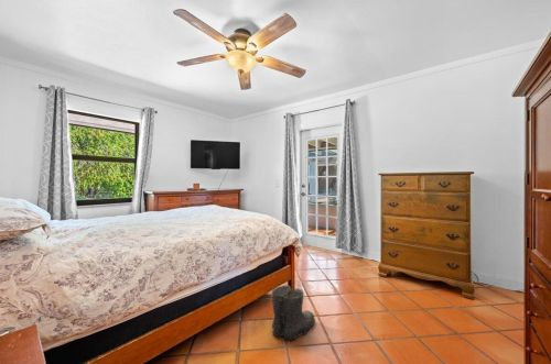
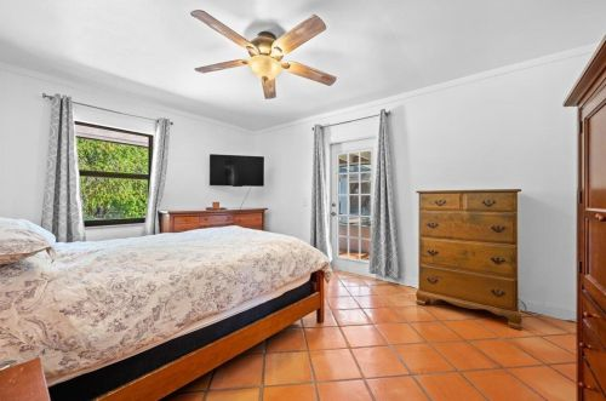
- boots [269,284,316,341]
